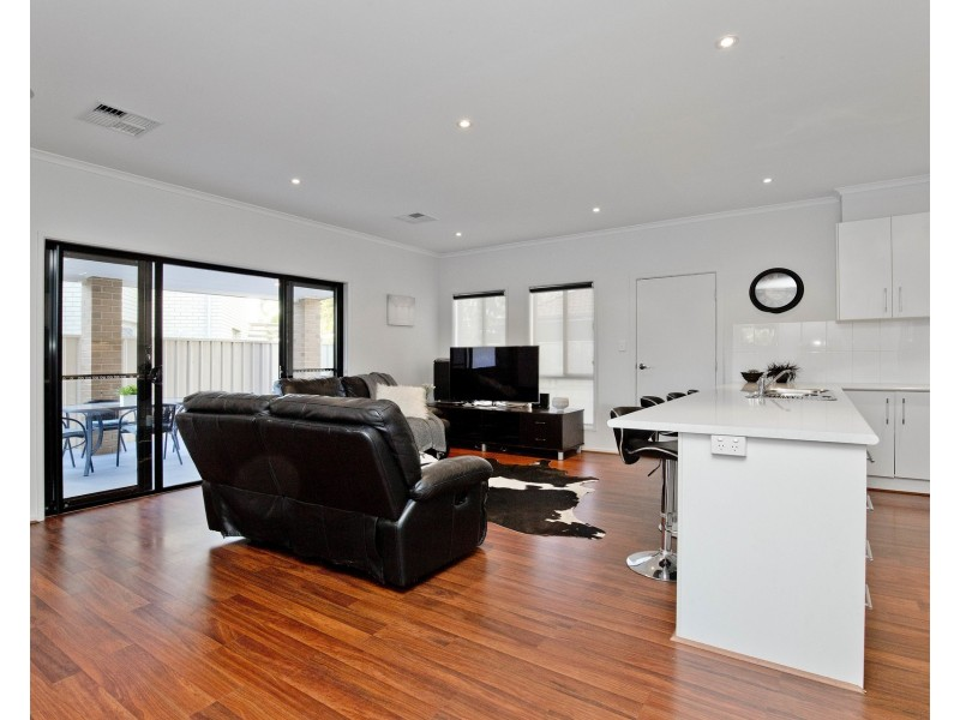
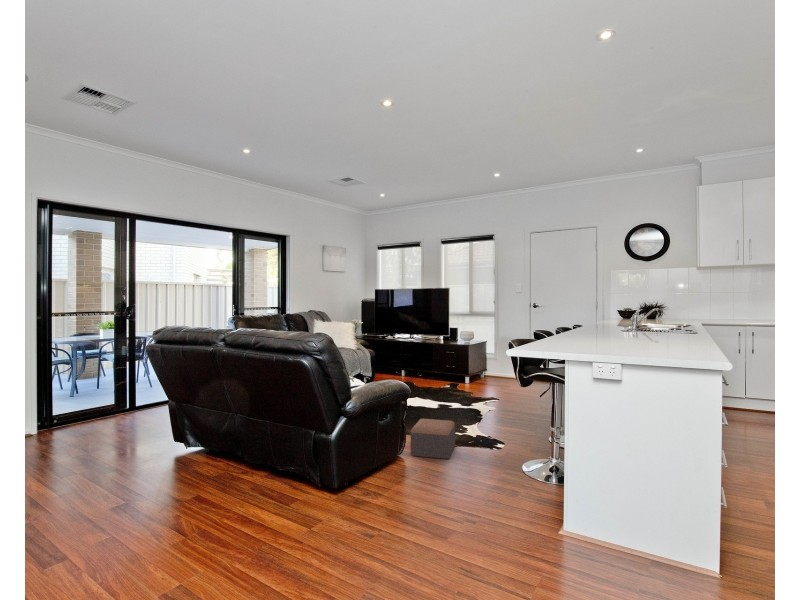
+ footstool [410,418,456,460]
